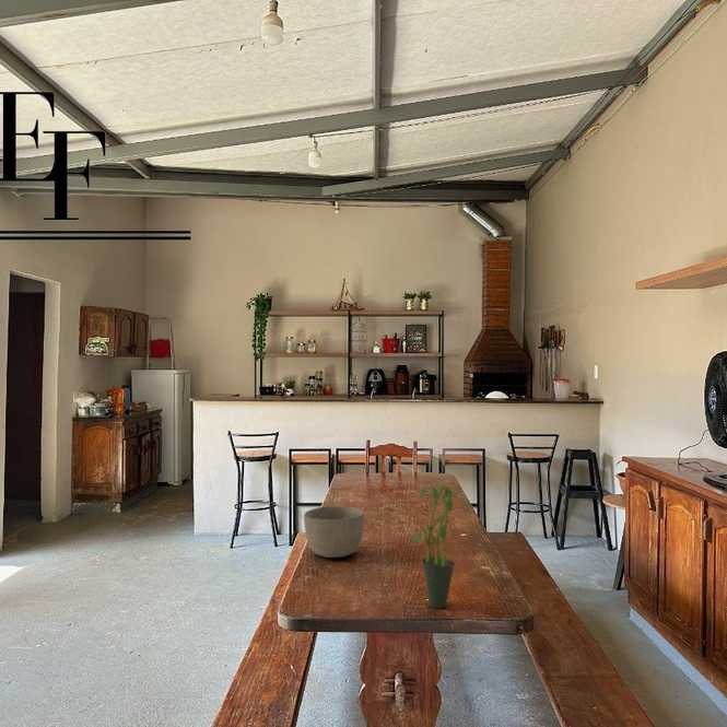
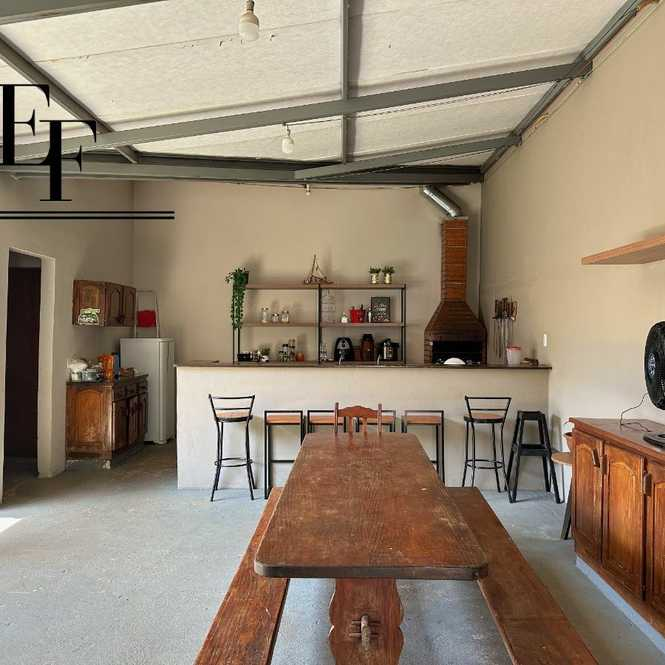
- potted plant [411,479,469,610]
- bowl [303,505,365,559]
